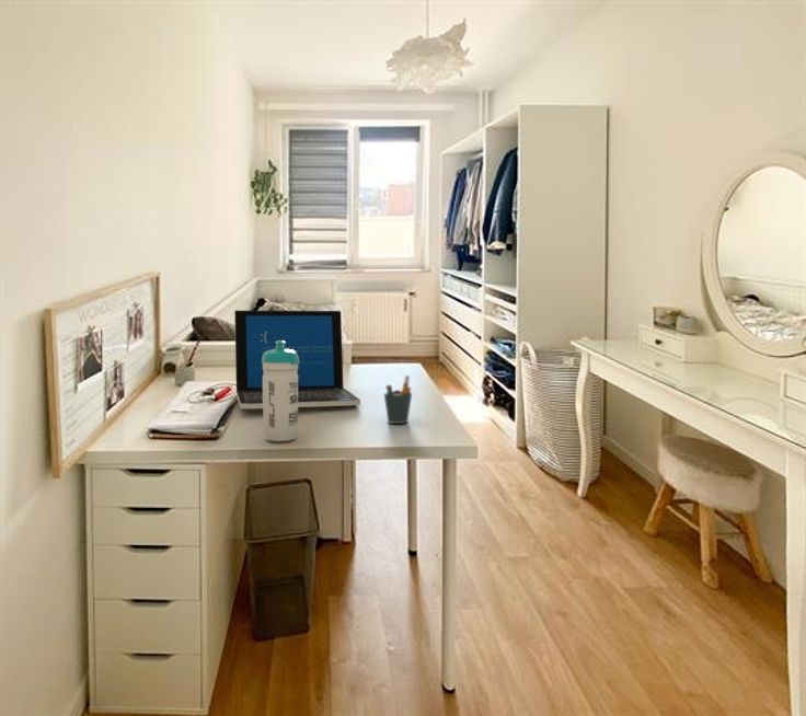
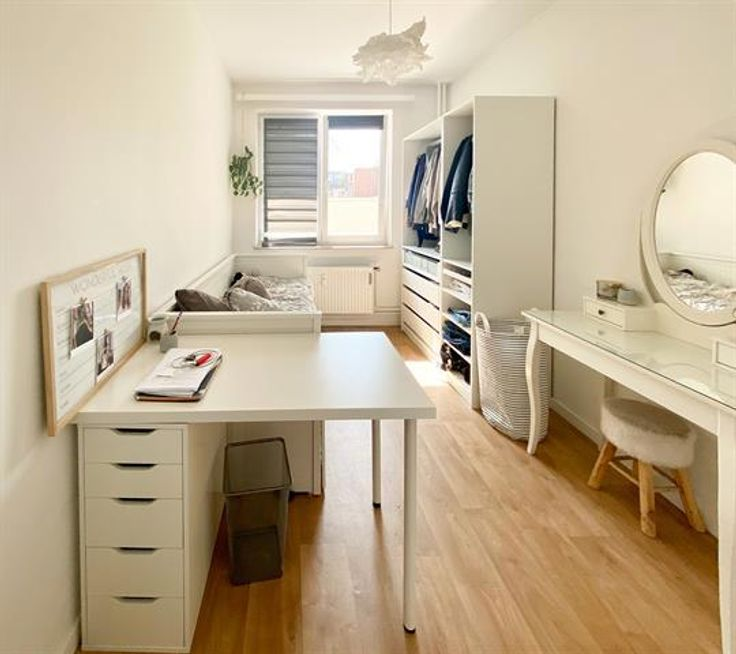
- water bottle [262,340,299,442]
- laptop [233,310,361,409]
- pen holder [383,374,413,425]
